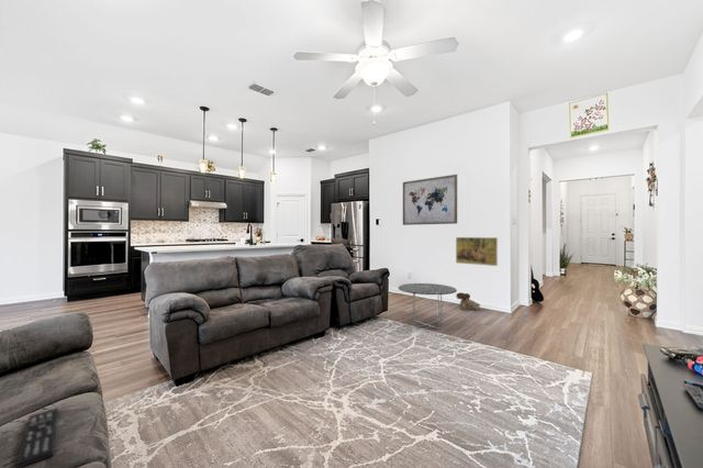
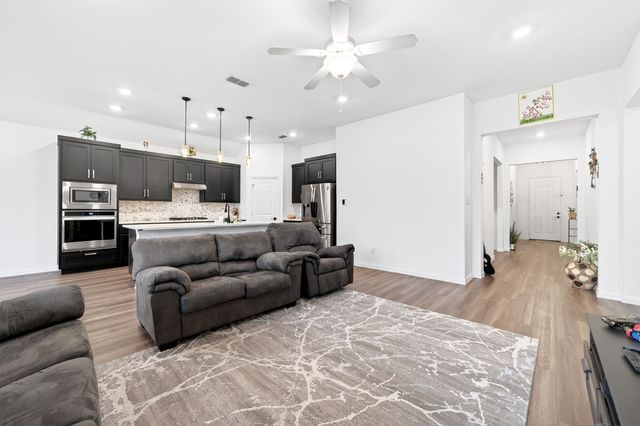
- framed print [455,236,499,267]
- boots [455,292,481,311]
- remote control [15,406,59,468]
- side table [398,282,458,330]
- wall art [402,174,458,226]
